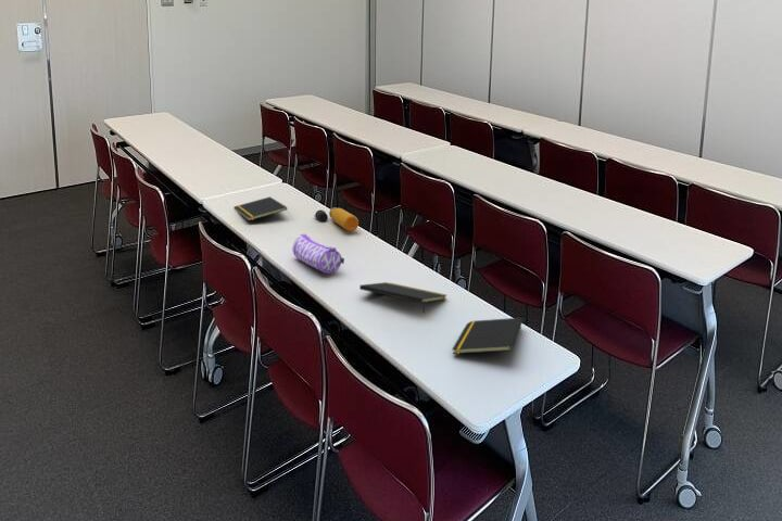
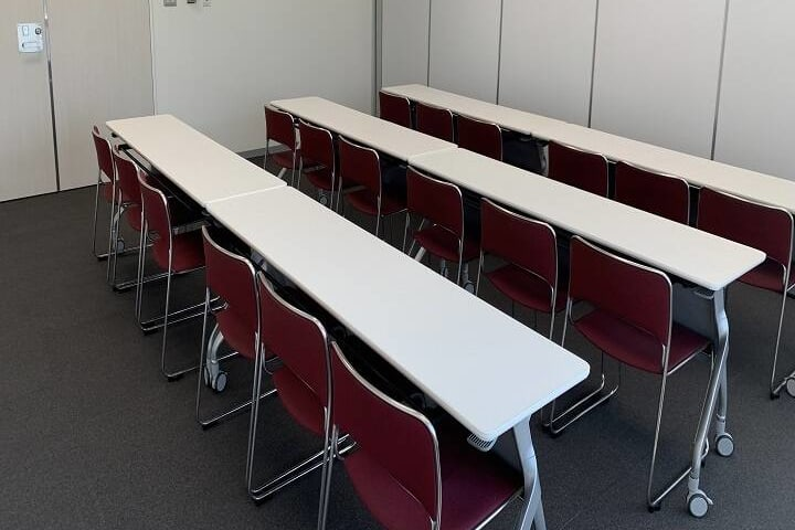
- notepad [451,317,524,355]
- notepad [232,195,288,221]
- notepad [358,281,447,315]
- water bottle [313,206,360,232]
- pencil case [291,233,345,275]
